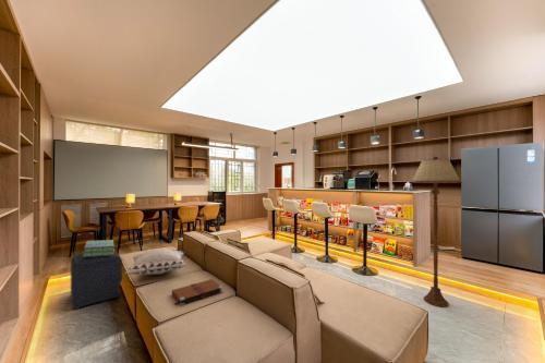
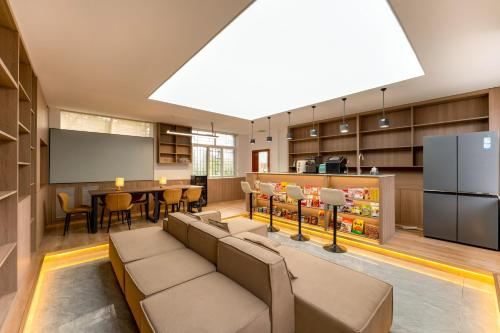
- decorative pillow [124,247,187,276]
- book [171,278,225,306]
- stack of books [83,239,116,257]
- floor lamp [410,156,462,308]
- ottoman [70,250,123,311]
